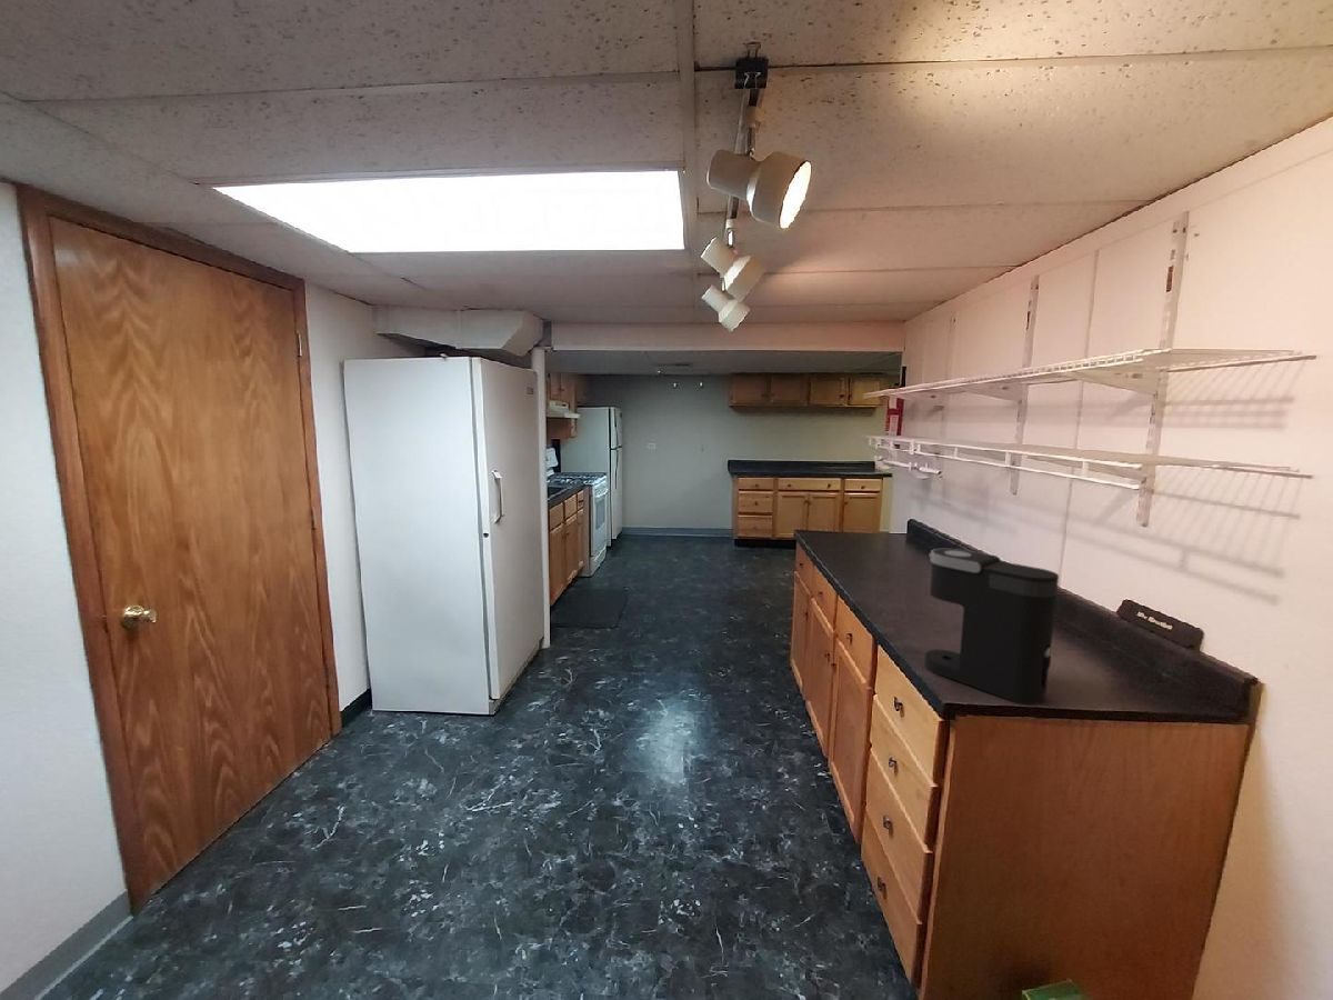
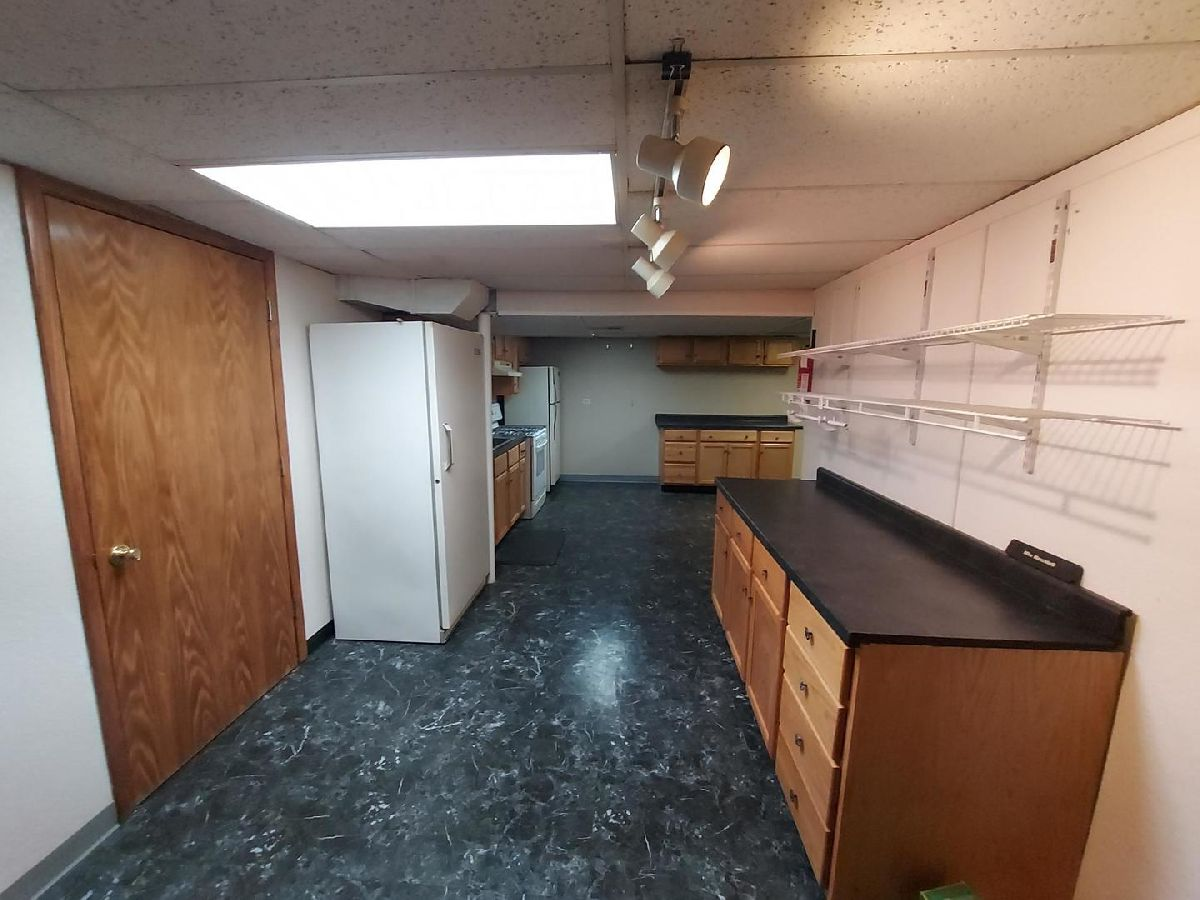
- coffee maker [923,548,1060,706]
